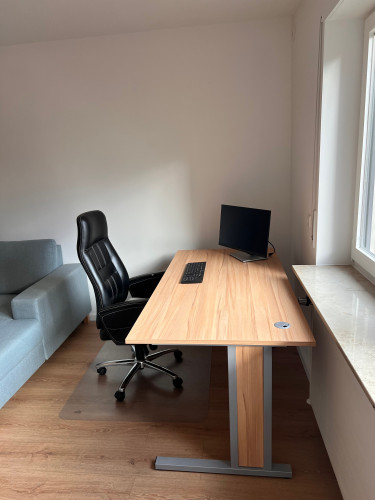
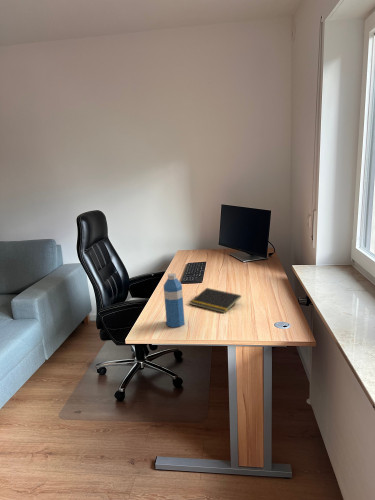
+ water bottle [163,272,186,328]
+ notepad [189,287,242,314]
